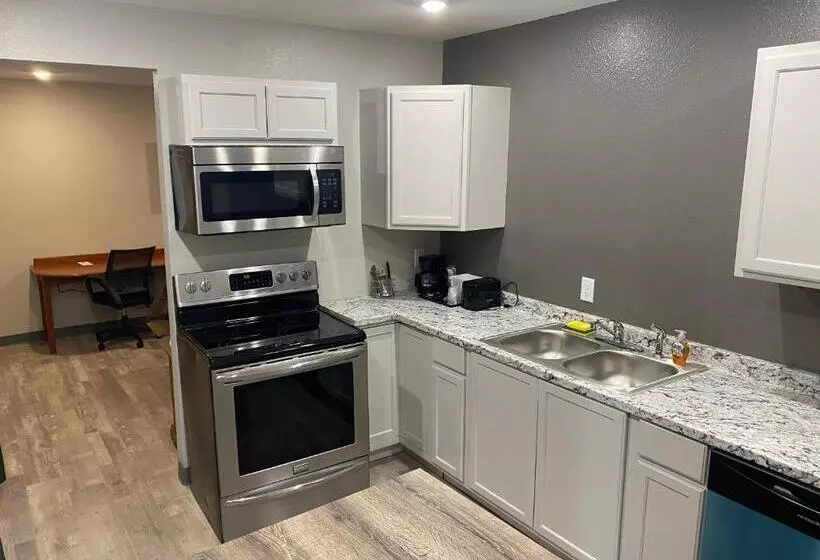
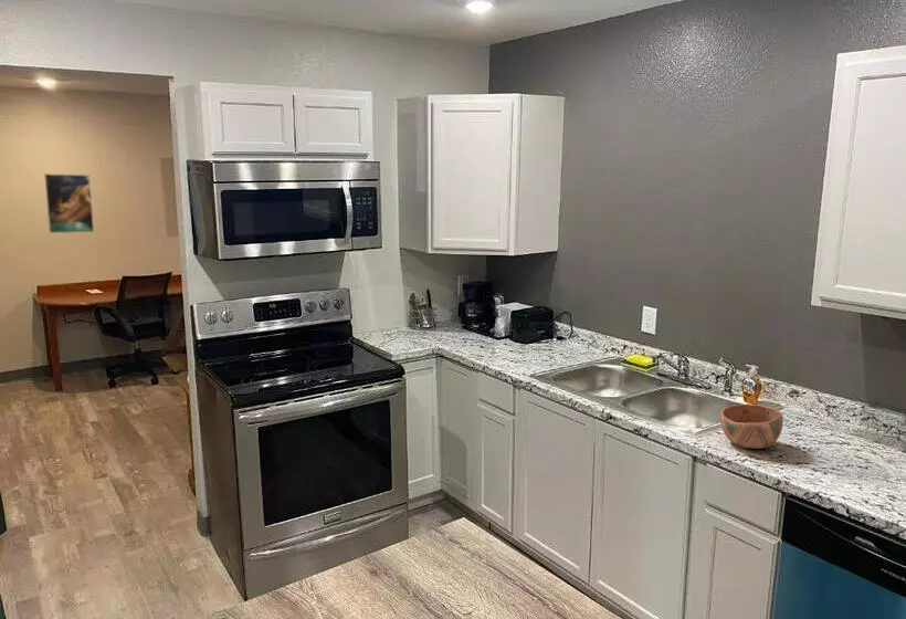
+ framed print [43,172,95,234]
+ bowl [719,403,784,450]
